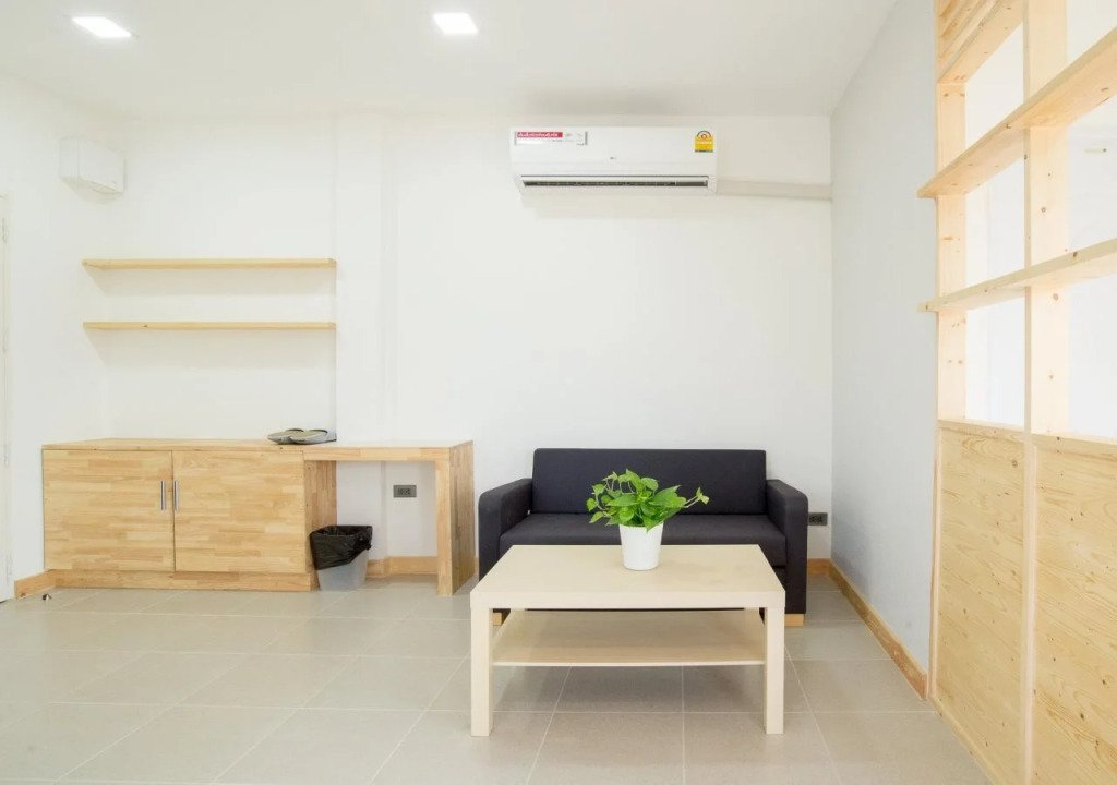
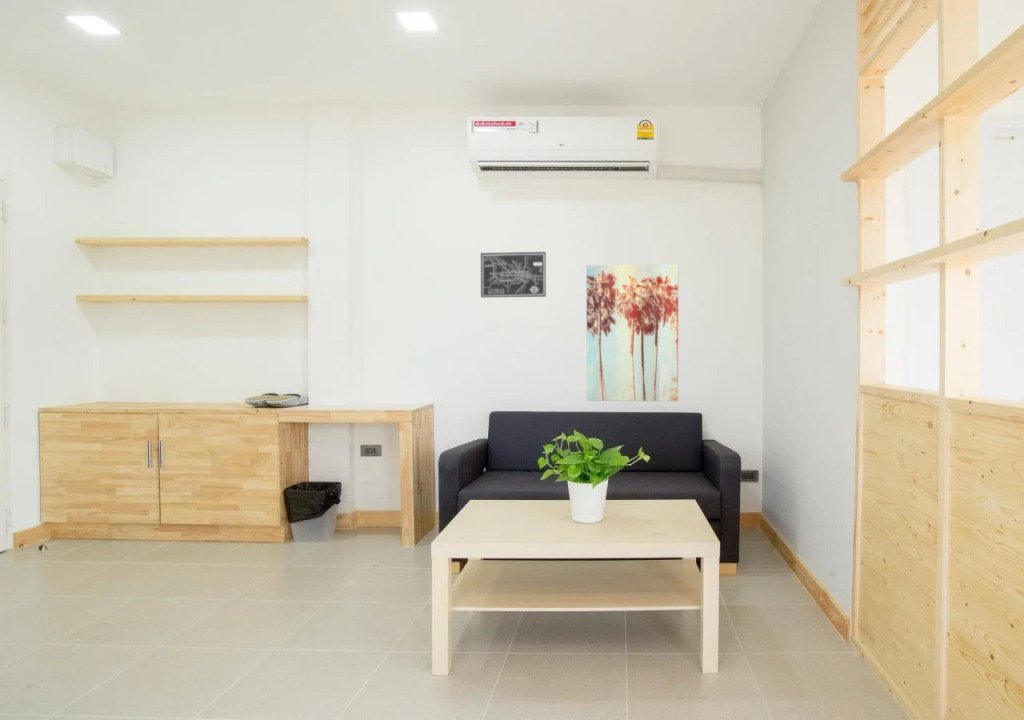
+ wall art [480,251,547,298]
+ wall art [586,263,679,402]
